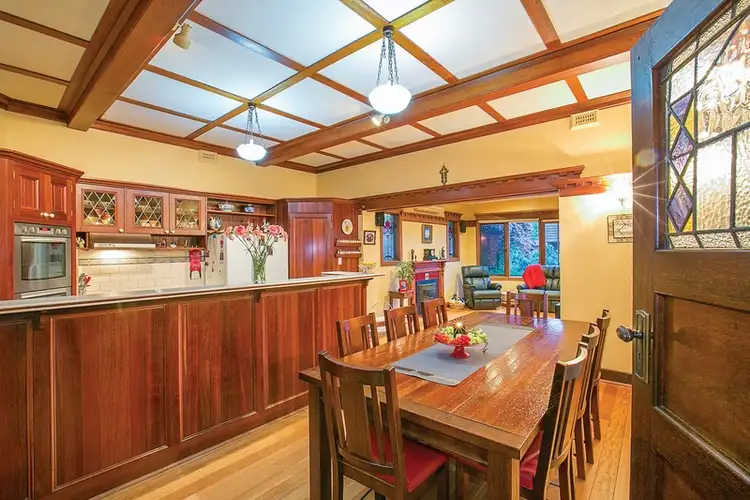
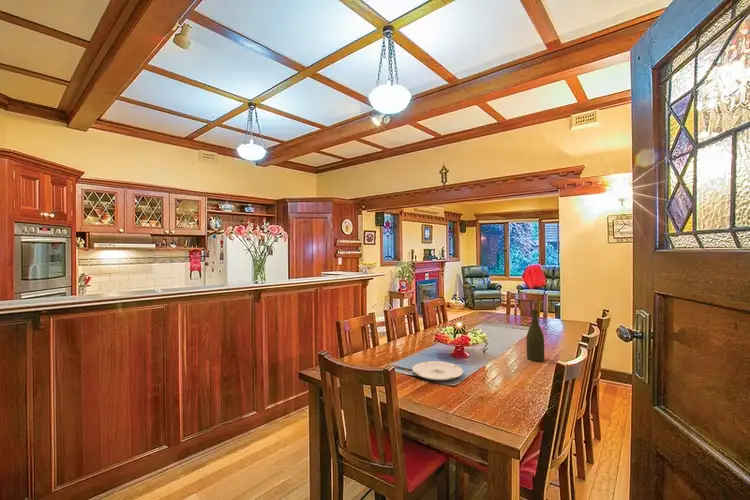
+ plate [411,360,464,382]
+ bottle [525,309,545,362]
